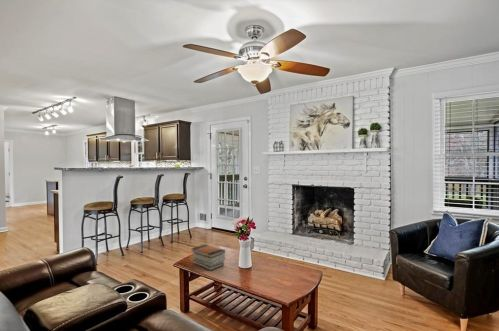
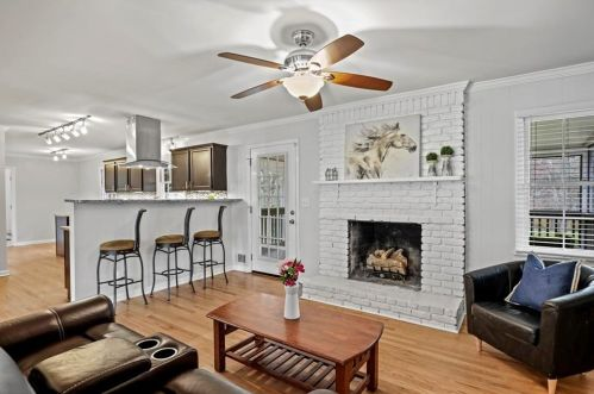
- book stack [190,243,226,271]
